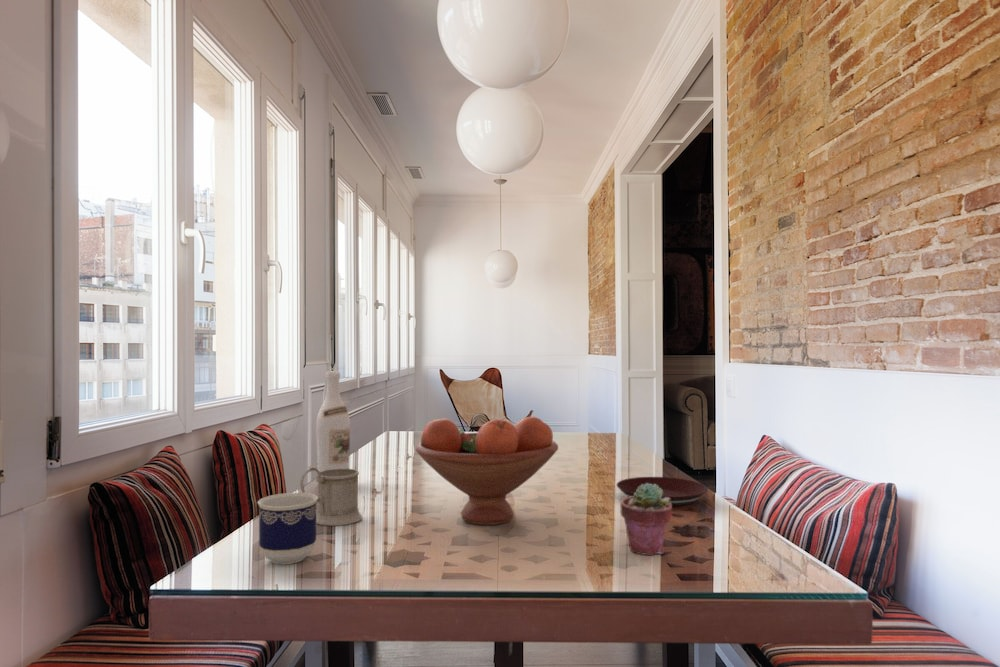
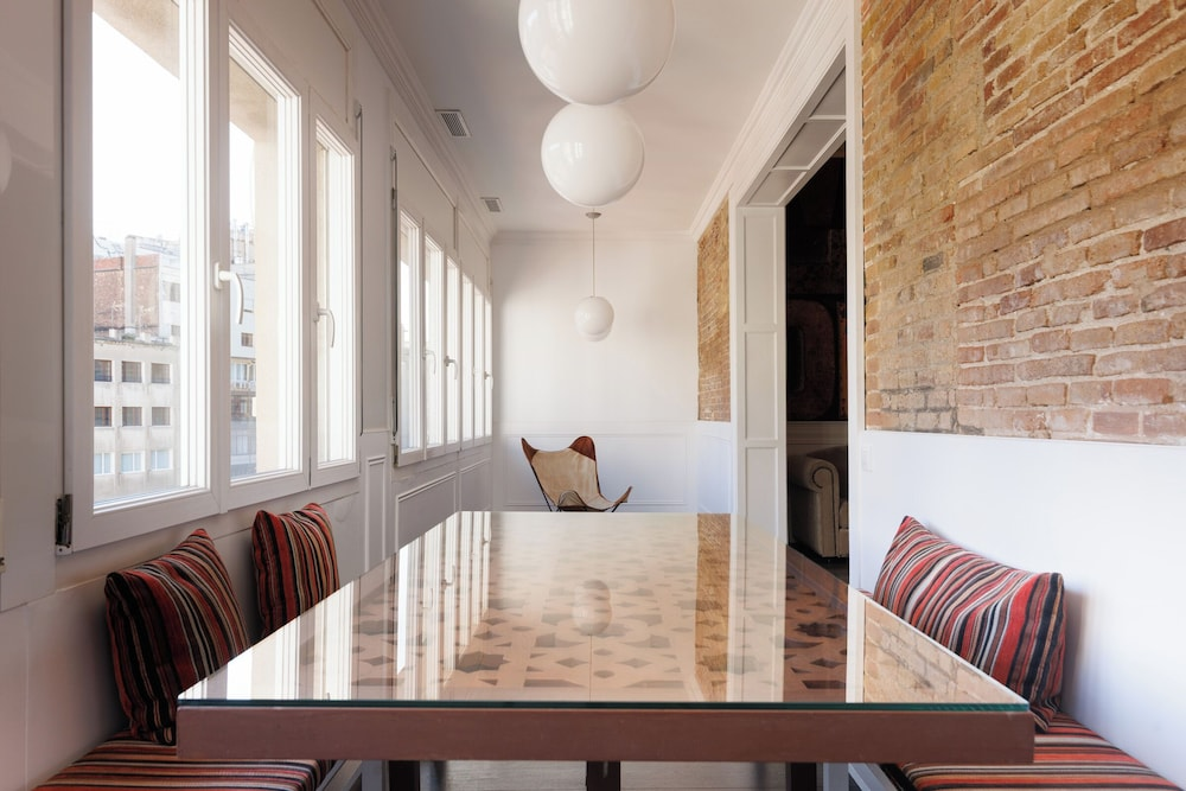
- plate [616,476,709,507]
- cup [256,492,318,565]
- fruit bowl [415,416,559,526]
- mug [299,465,363,527]
- wine bottle [315,370,351,472]
- potted succulent [620,483,673,556]
